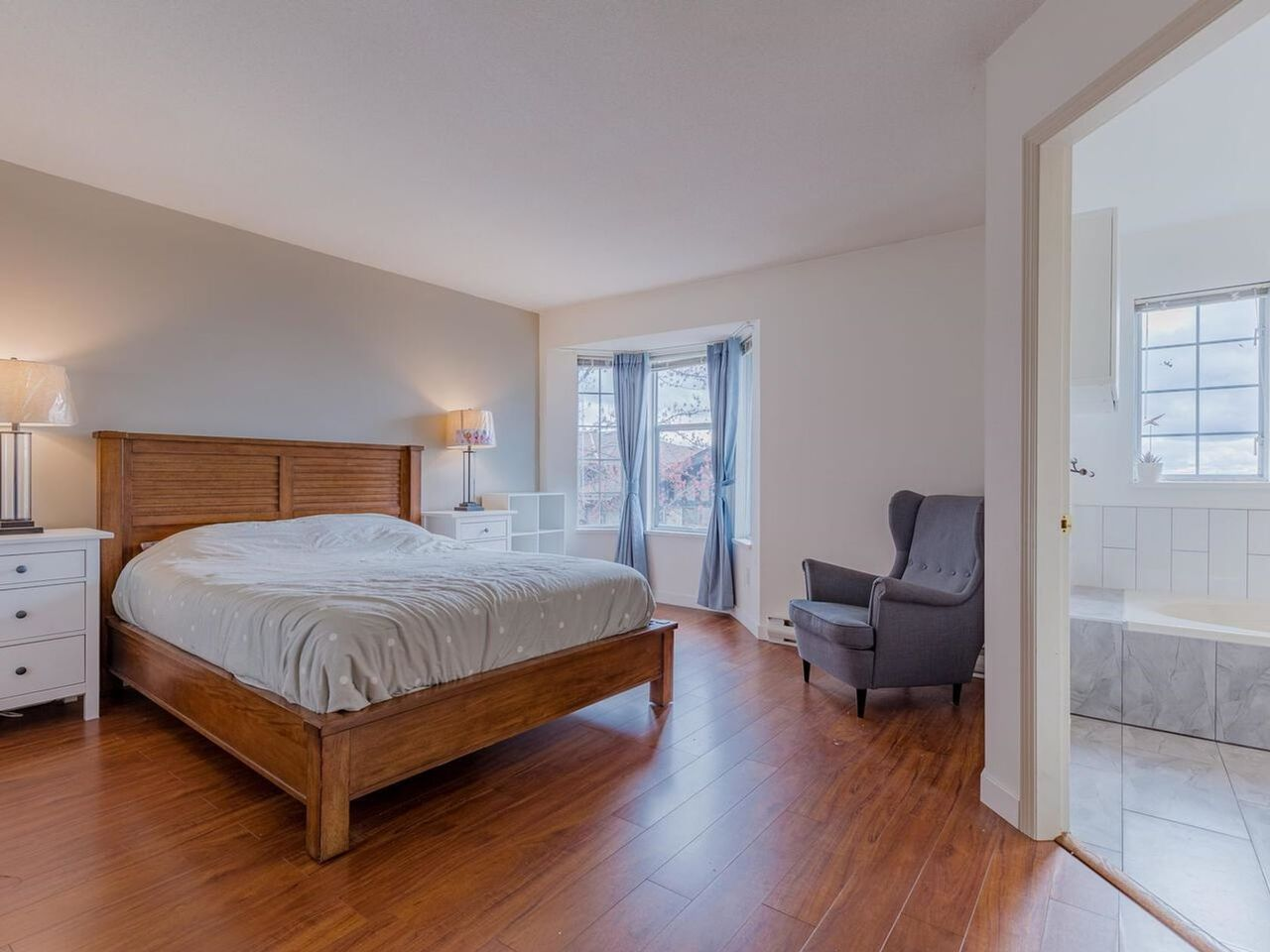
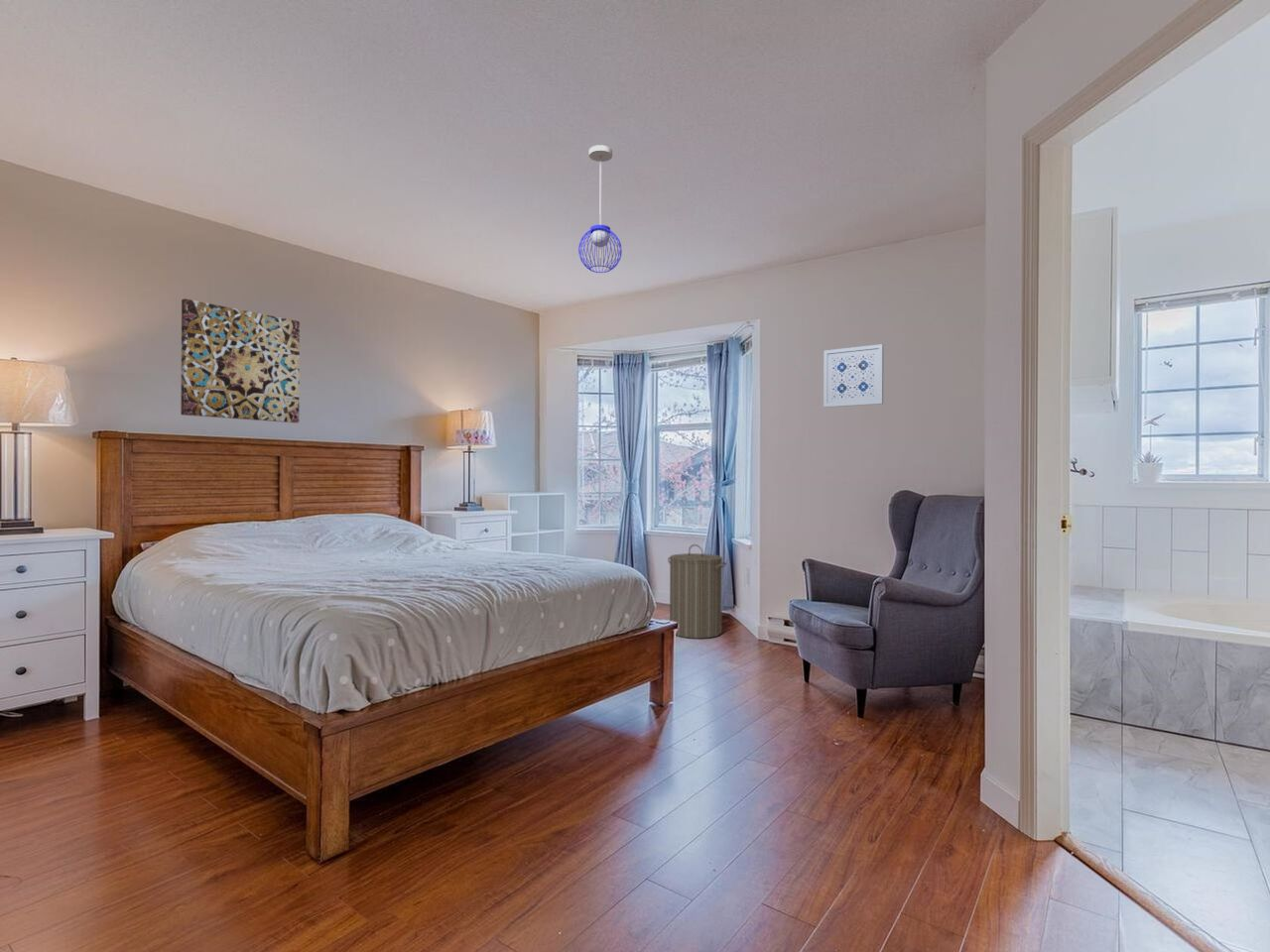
+ wall art [180,297,301,423]
+ pendant light [577,144,623,274]
+ laundry hamper [667,543,727,640]
+ wall art [823,343,884,409]
